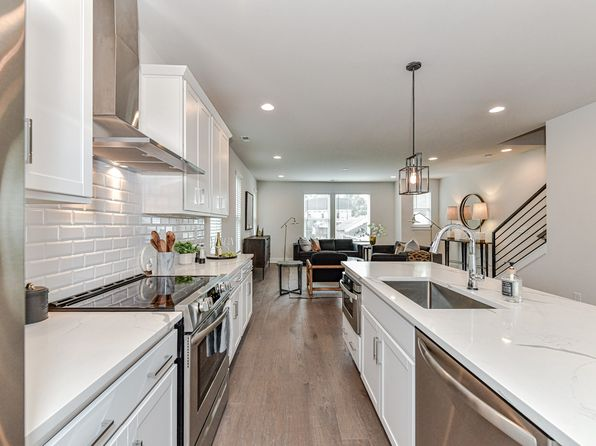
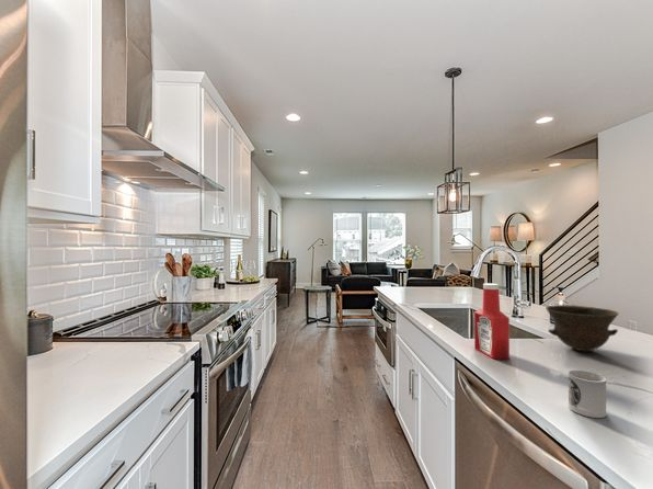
+ cup [568,369,607,419]
+ soap bottle [473,282,511,361]
+ bowl [545,304,620,353]
